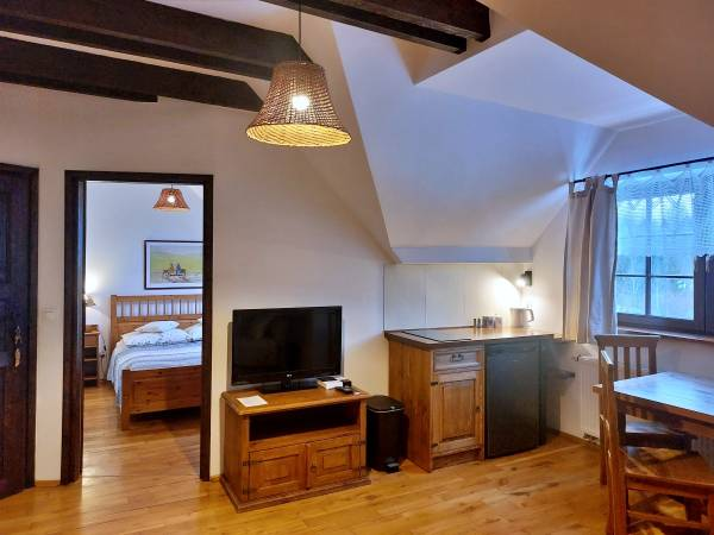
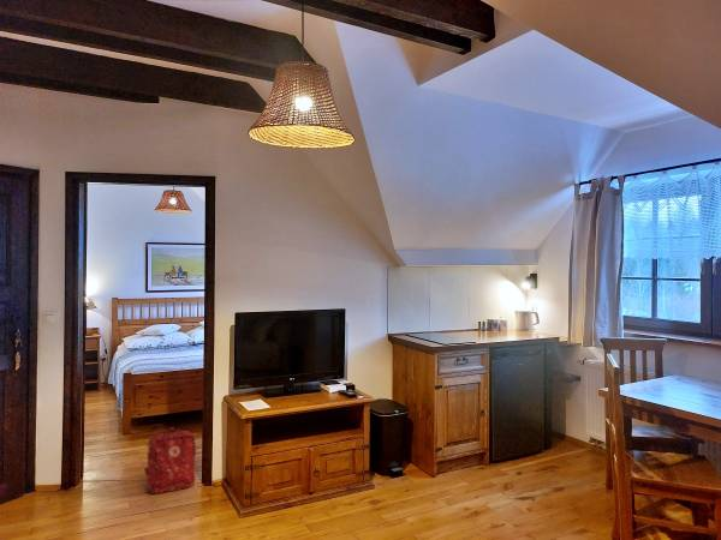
+ backpack [143,426,198,494]
